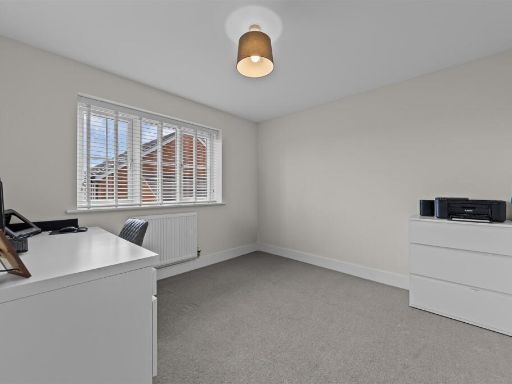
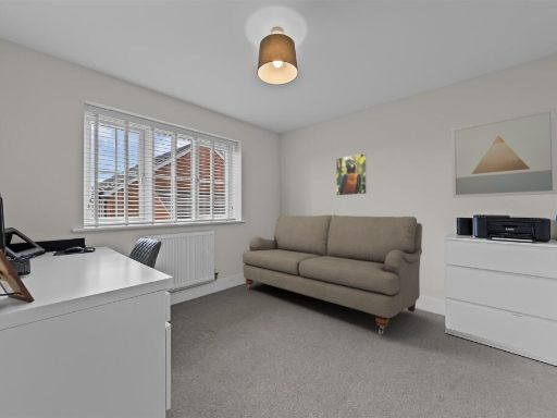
+ wall art [450,107,557,199]
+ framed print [335,152,368,197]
+ sofa [242,213,423,336]
